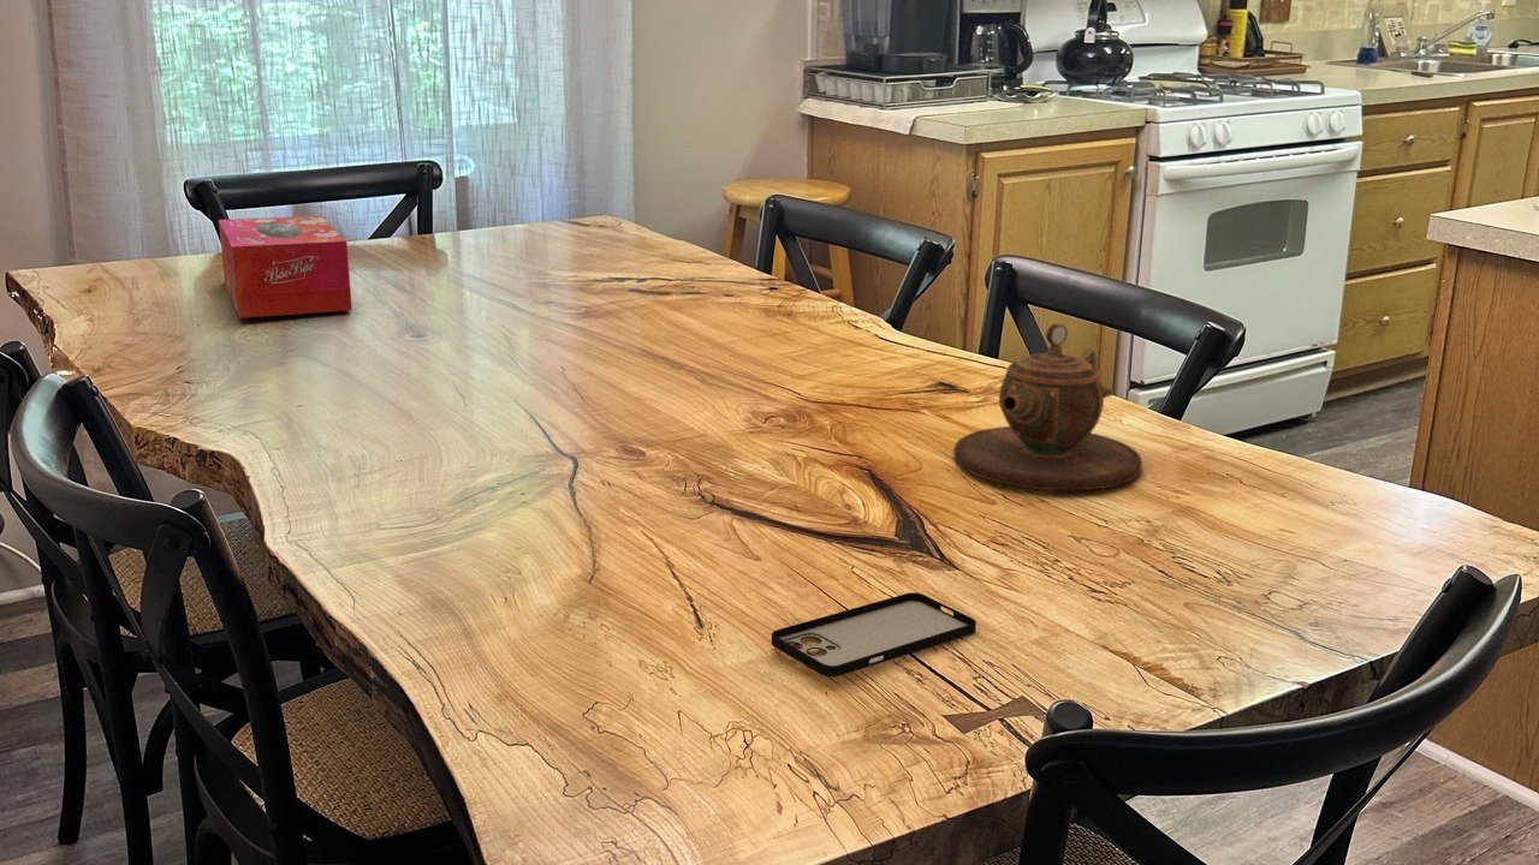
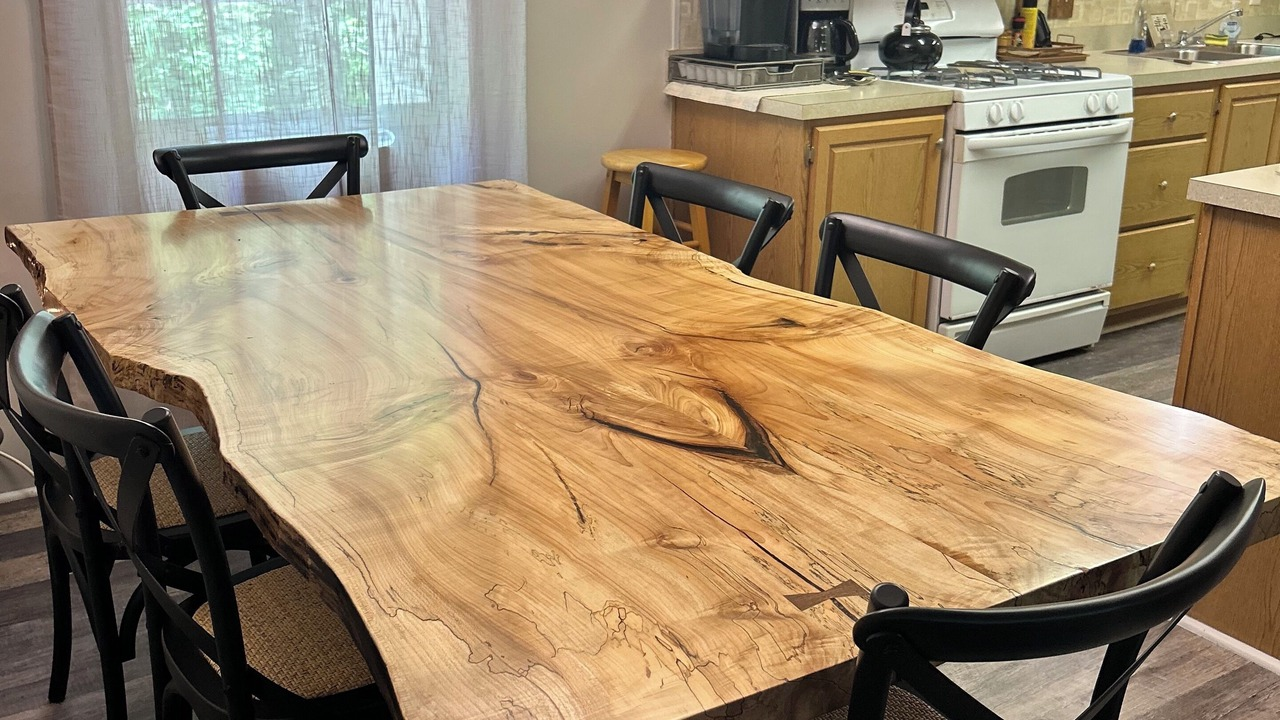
- teapot [952,322,1143,491]
- smartphone [771,591,978,678]
- tissue box [218,215,353,320]
